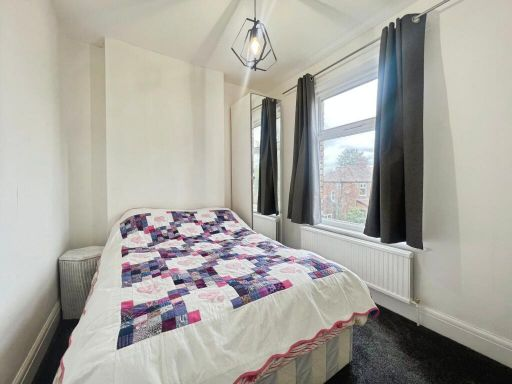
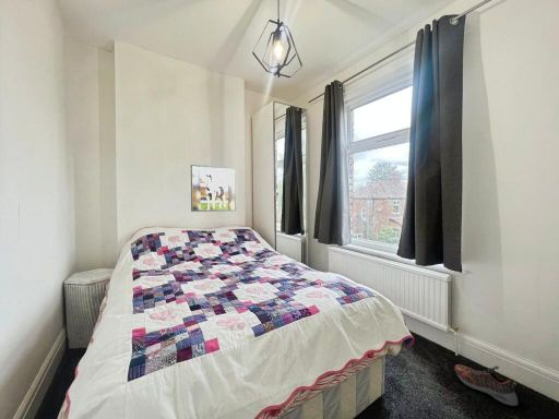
+ shoe [453,363,519,407]
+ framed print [190,164,237,213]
